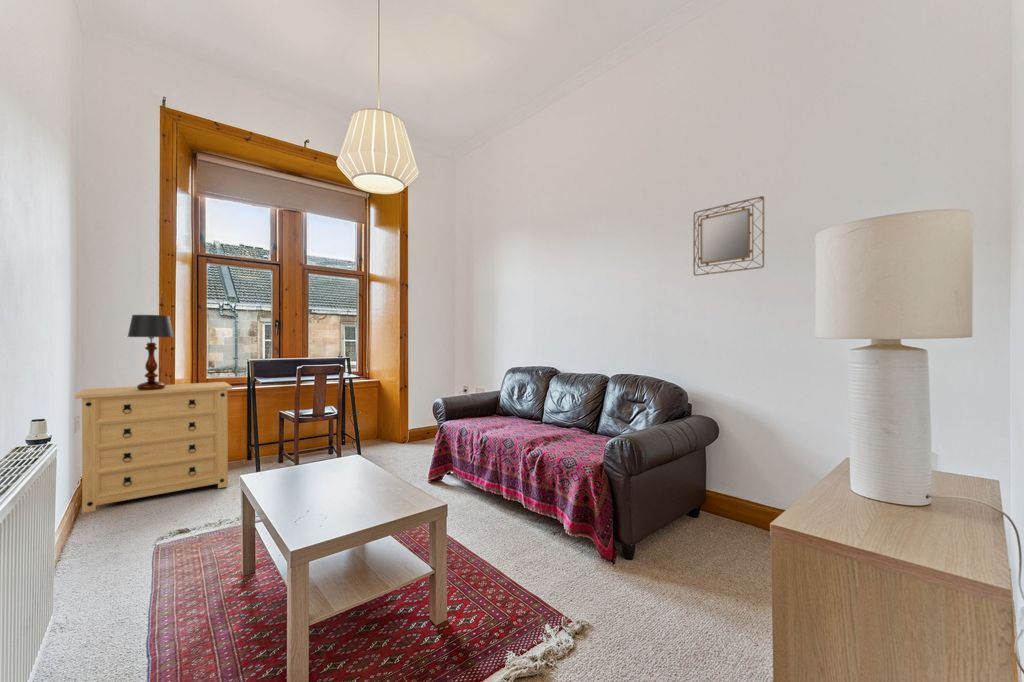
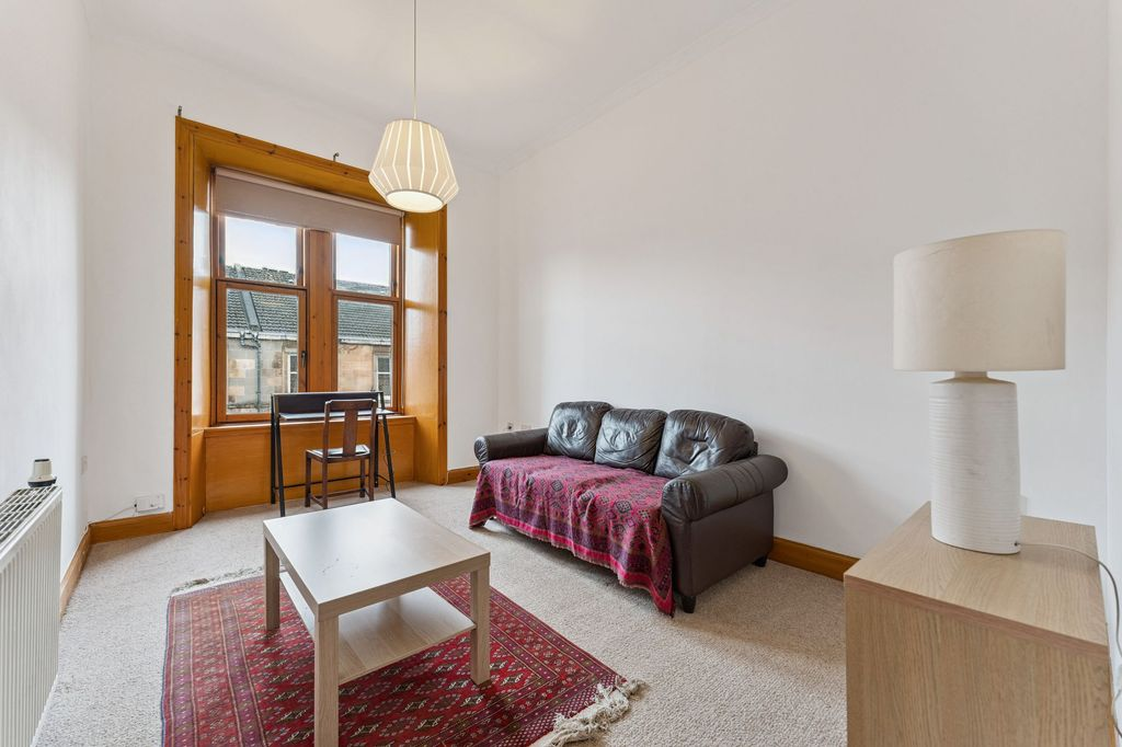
- dresser [74,381,233,514]
- table lamp [127,314,175,390]
- home mirror [692,195,765,277]
